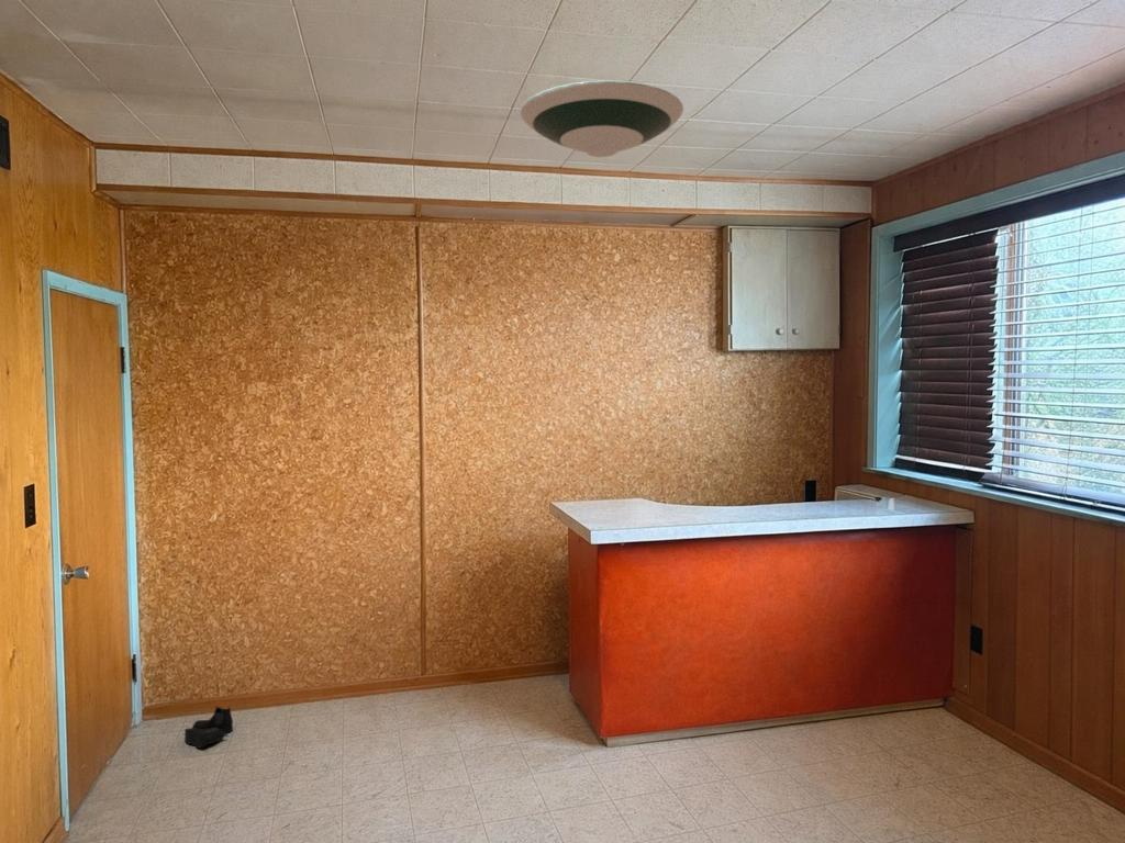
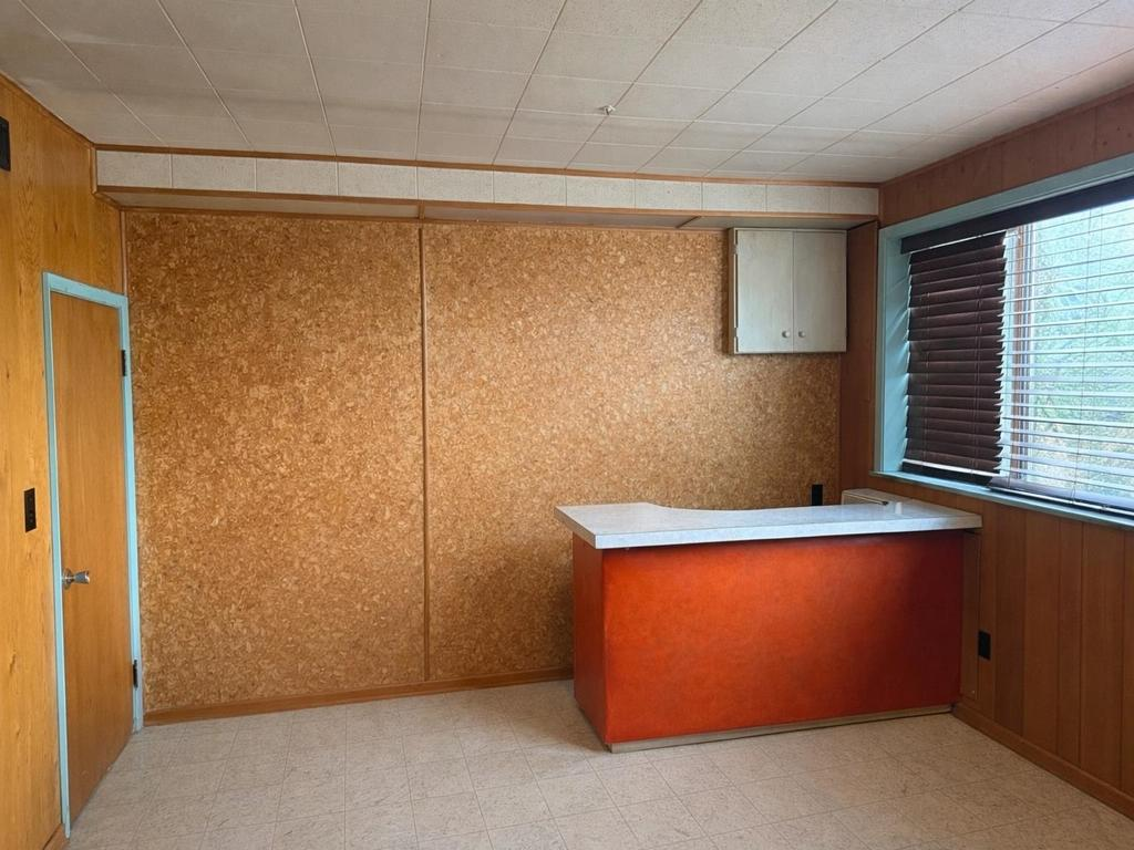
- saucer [520,80,684,158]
- boots [183,705,234,749]
